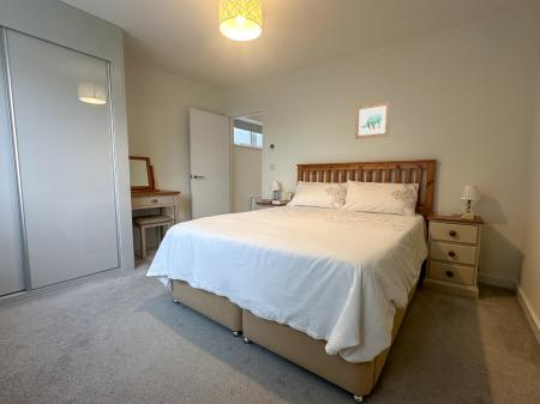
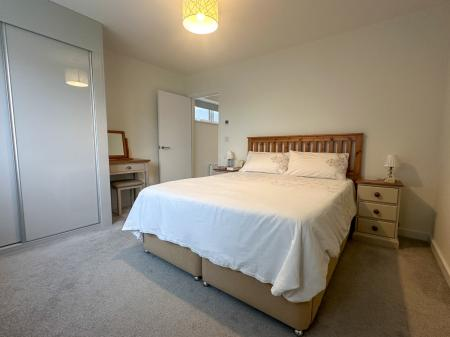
- wall art [354,101,391,140]
